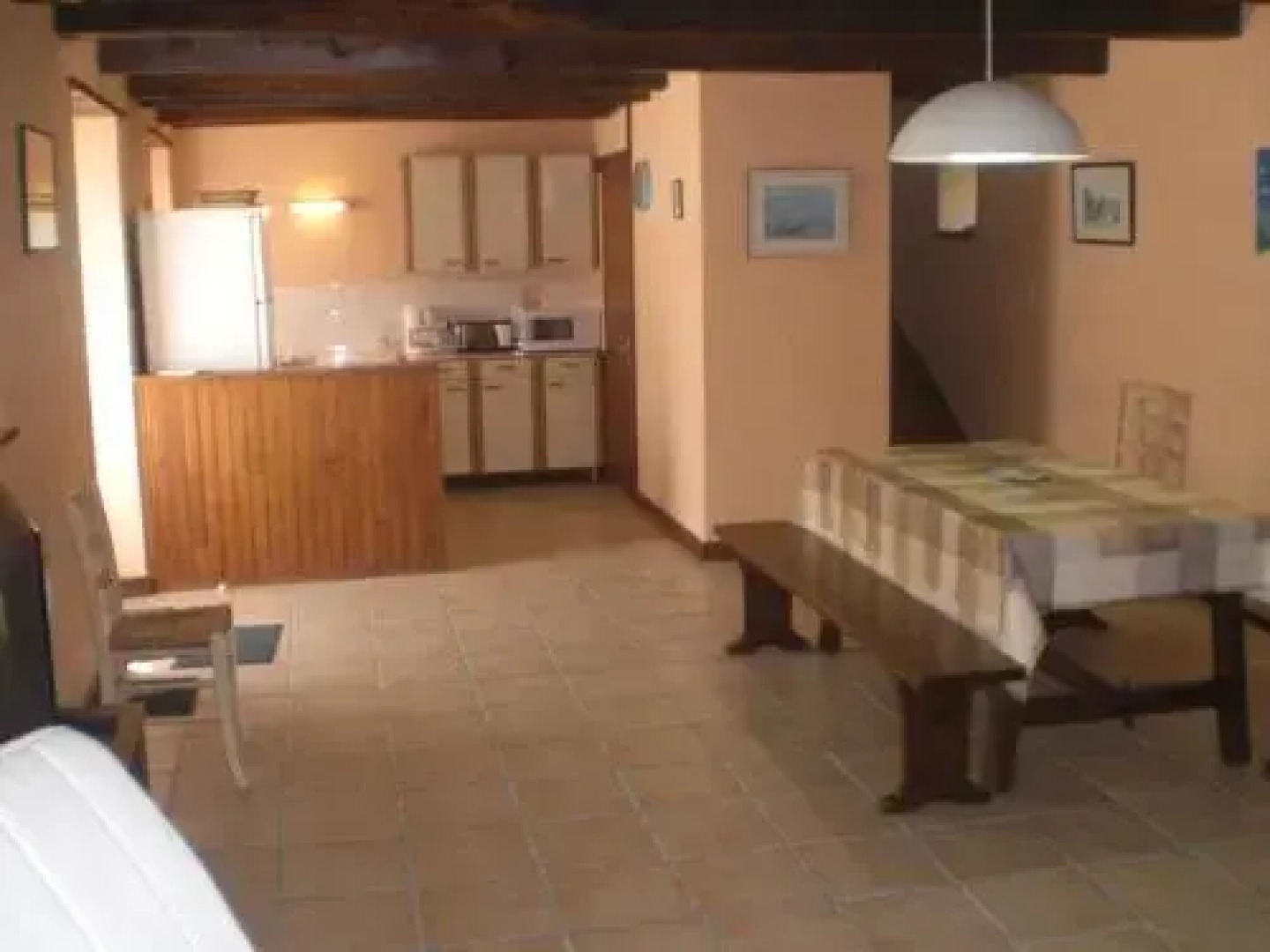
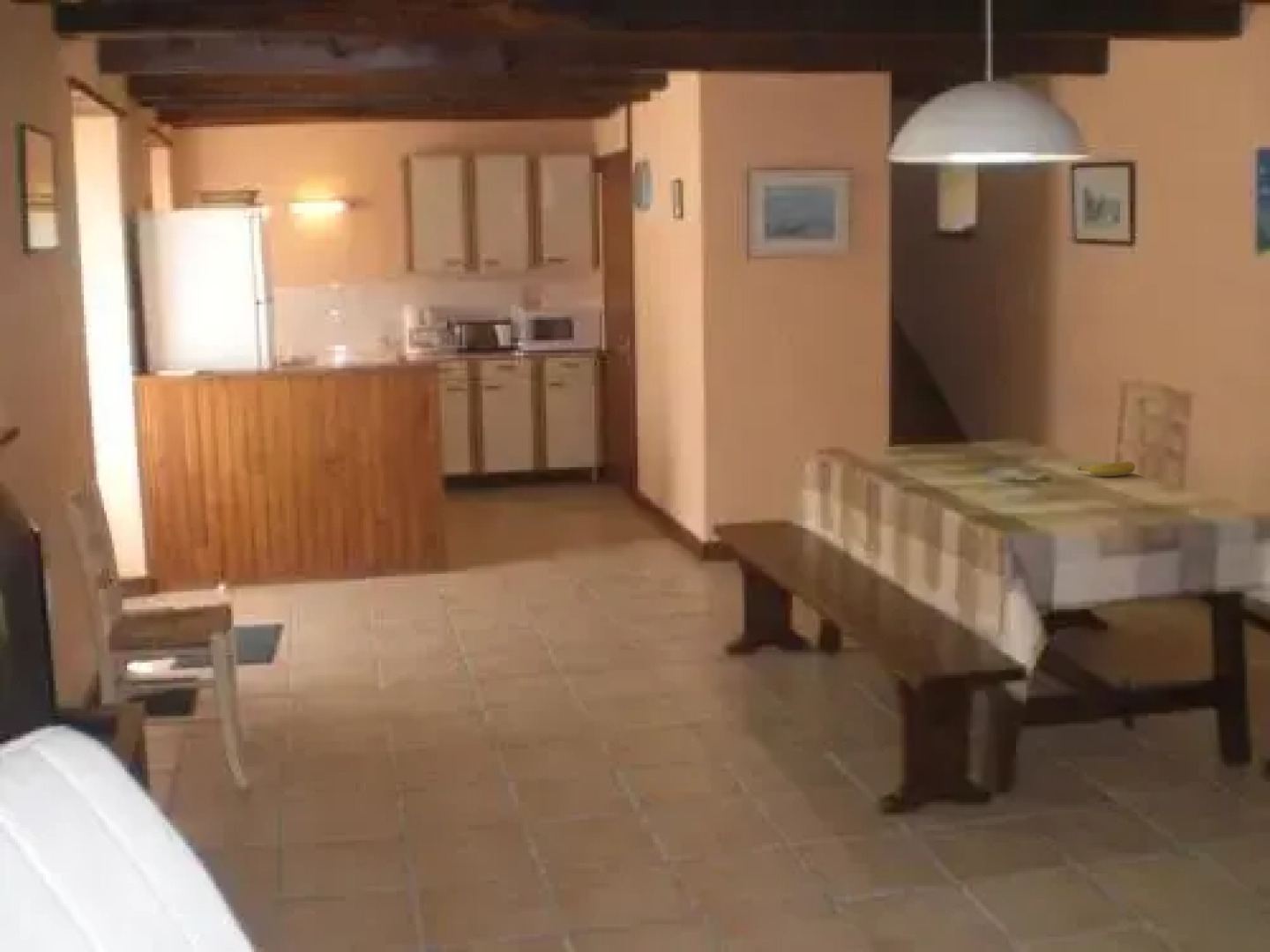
+ banana [1077,460,1136,477]
